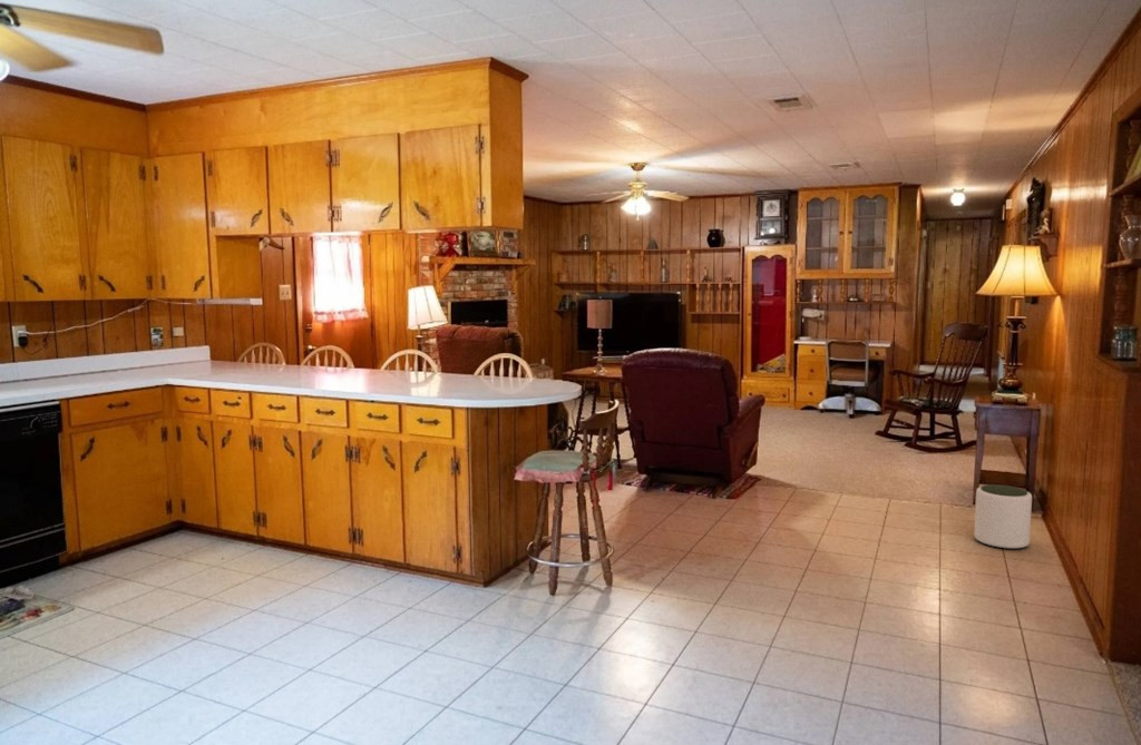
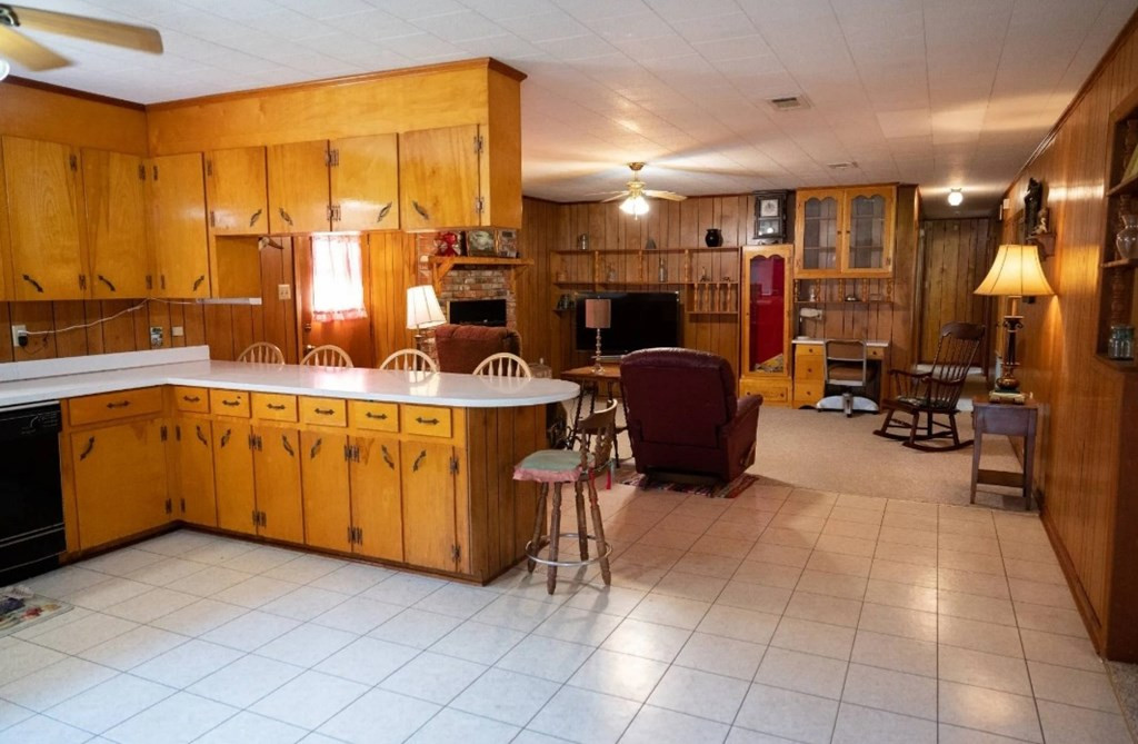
- plant pot [973,483,1033,550]
